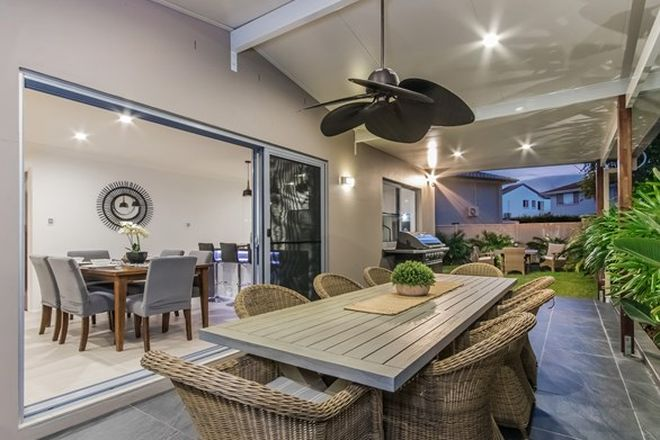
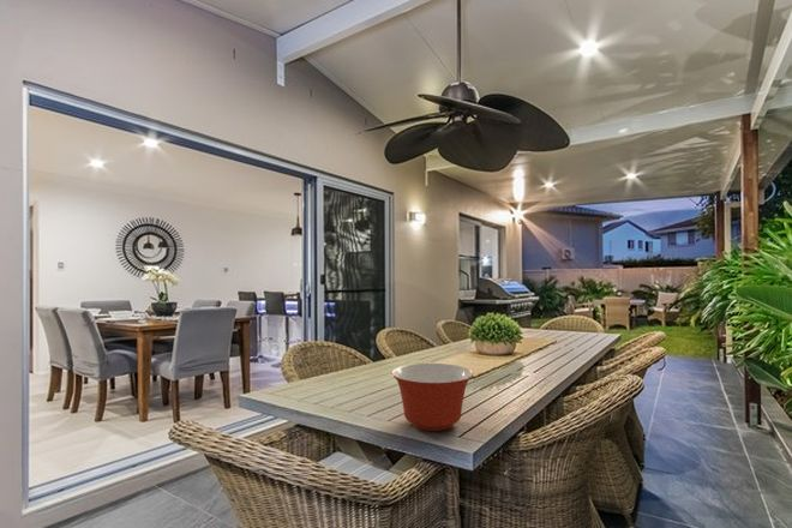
+ mixing bowl [391,362,474,432]
